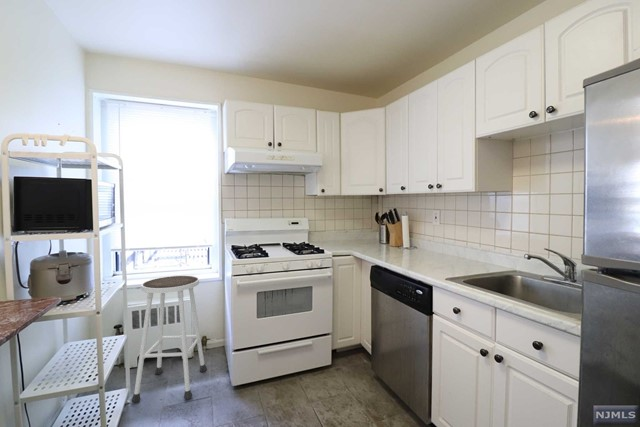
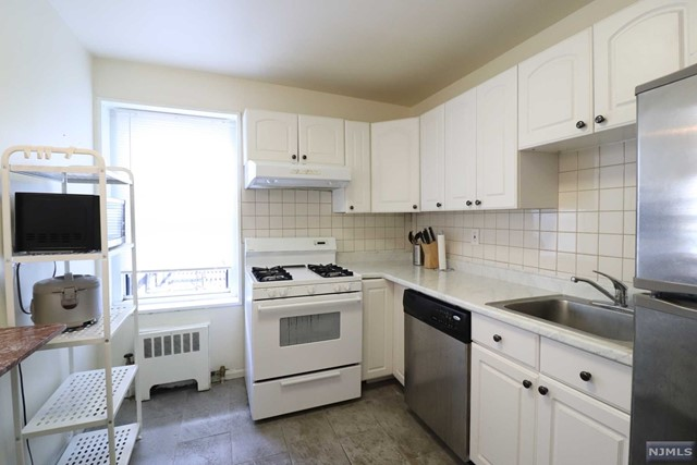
- stool [130,275,208,404]
